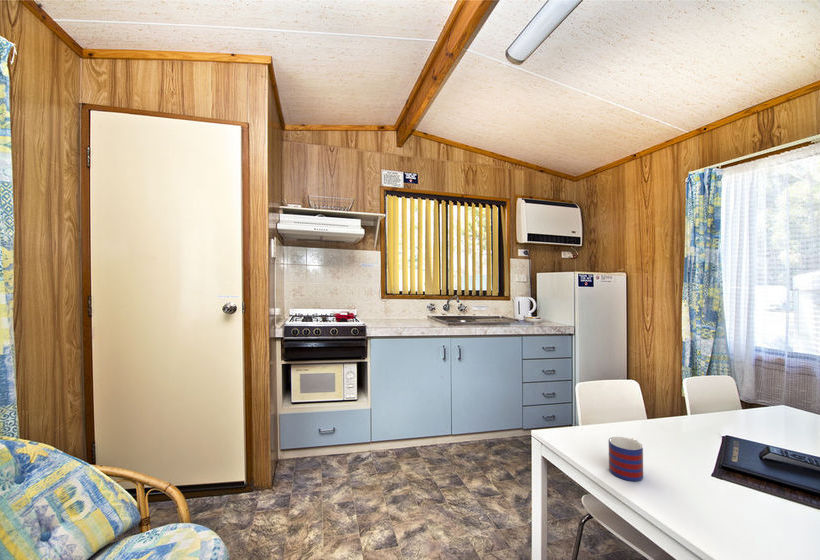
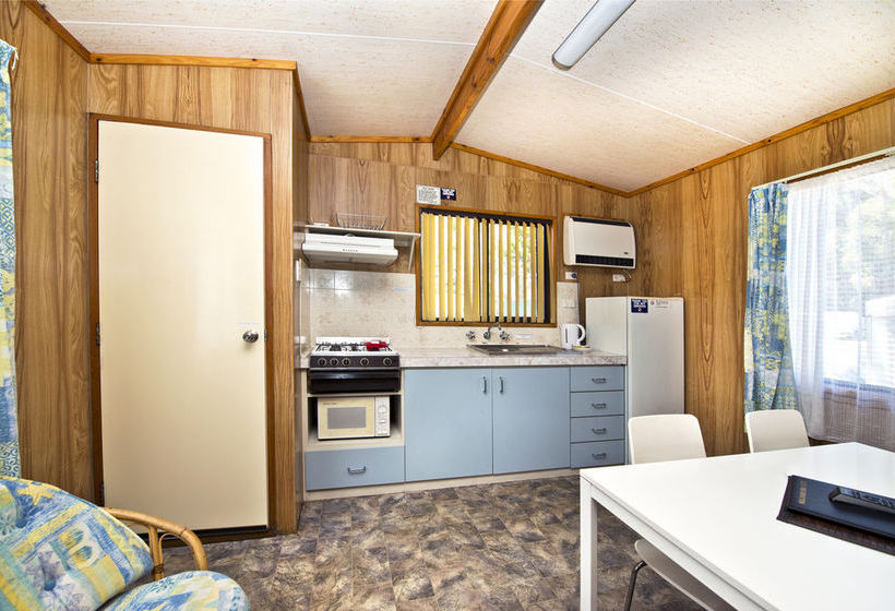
- mug [607,436,644,482]
